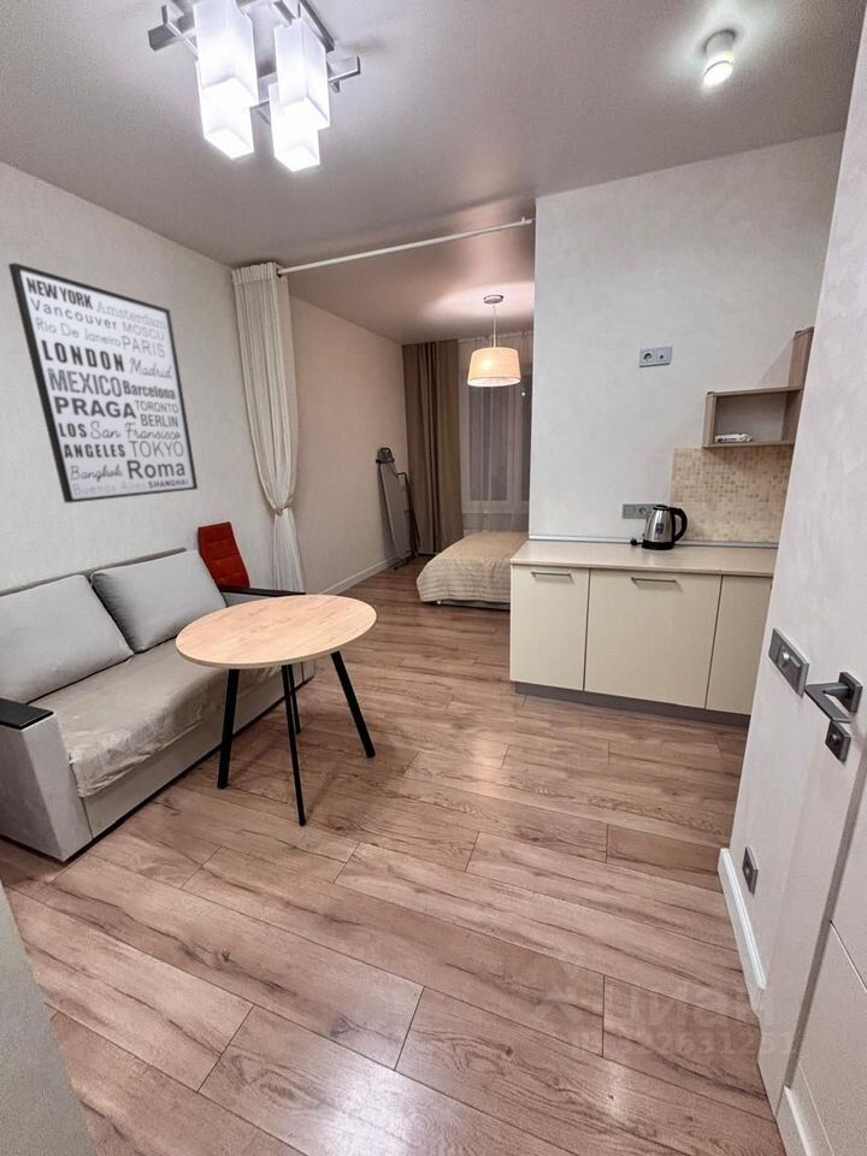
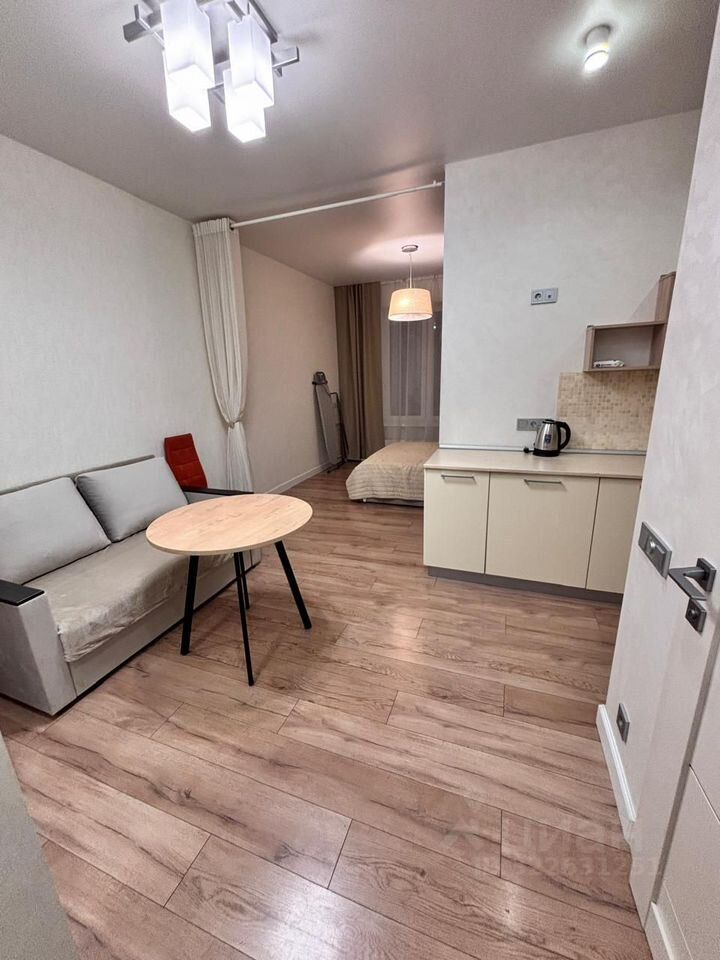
- wall art [7,261,199,505]
